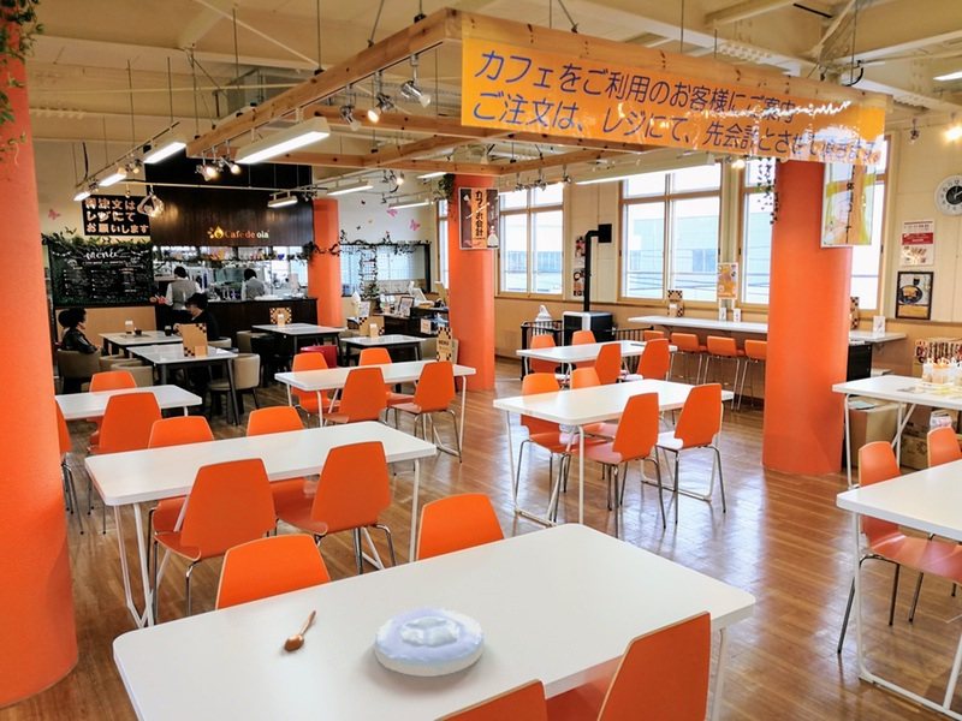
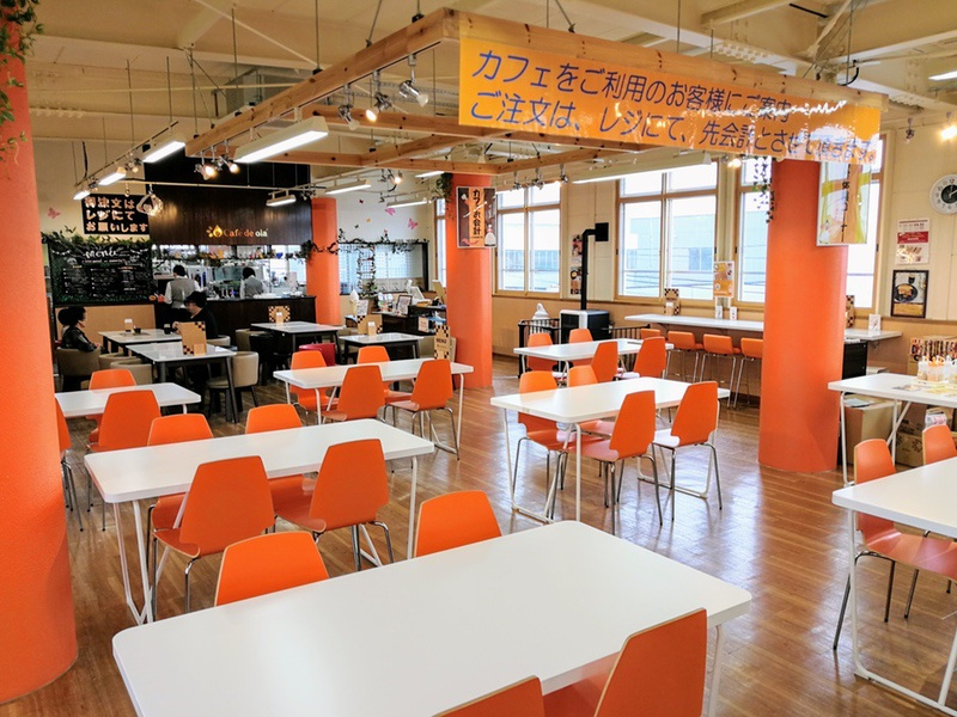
- plate [373,607,485,678]
- spoon [284,609,317,651]
